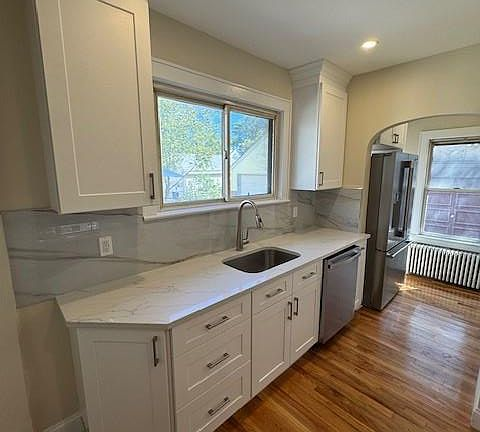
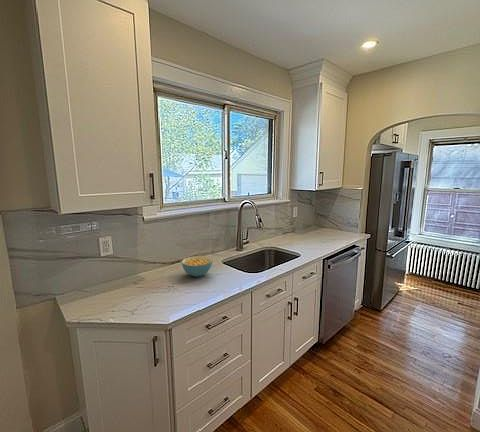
+ cereal bowl [181,255,213,278]
